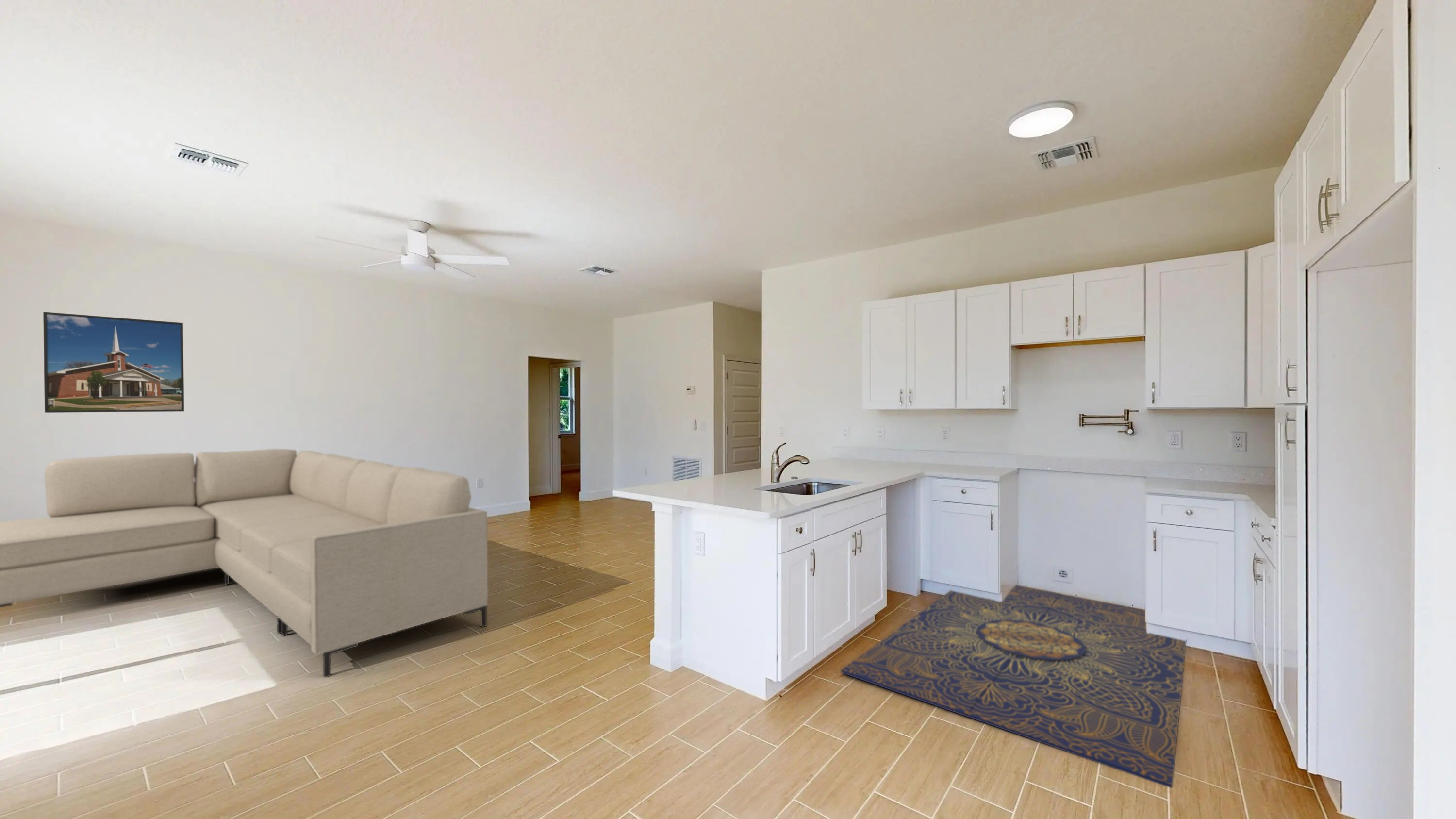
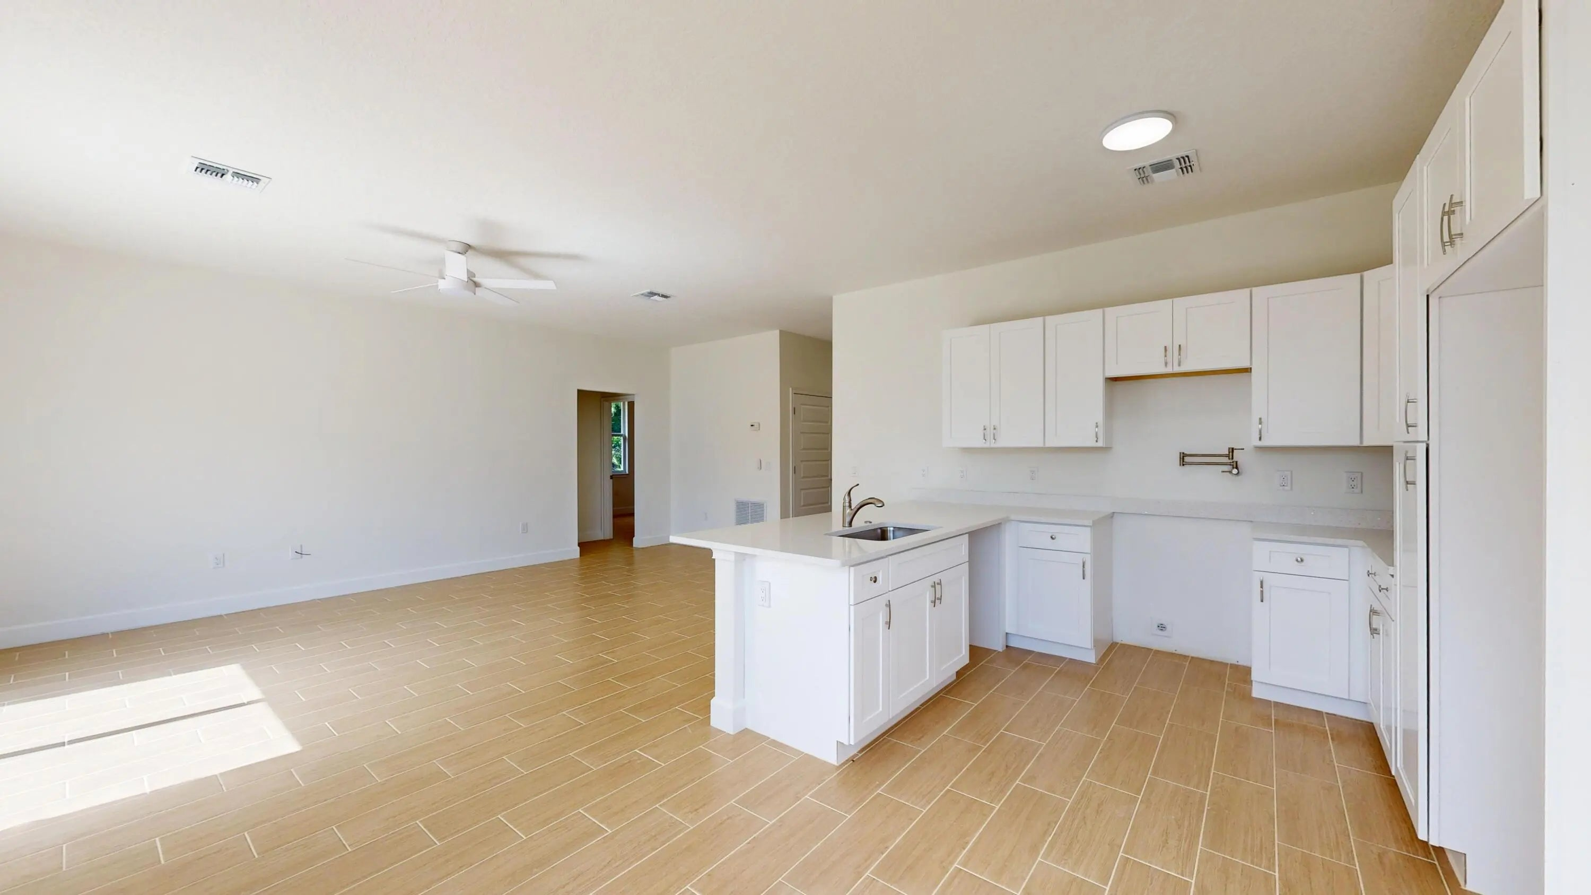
- sofa [0,449,488,678]
- area rug [841,585,1187,788]
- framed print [43,311,184,413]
